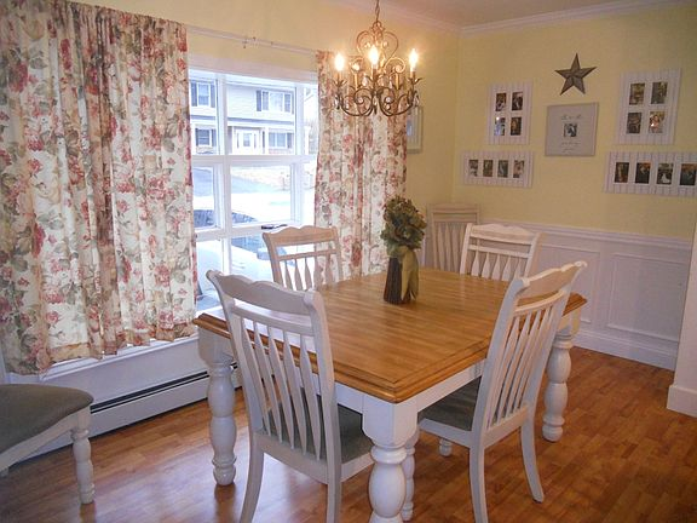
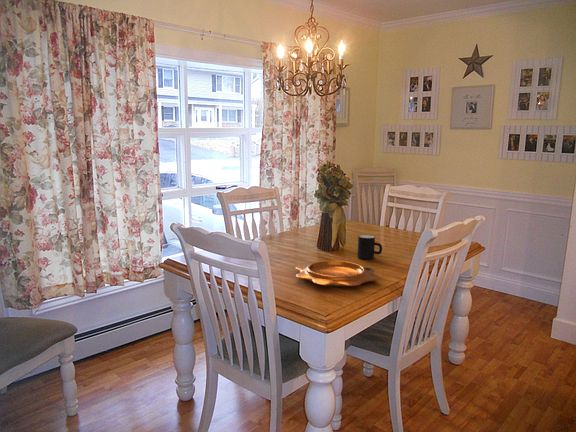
+ mug [356,234,383,260]
+ decorative bowl [295,260,379,288]
